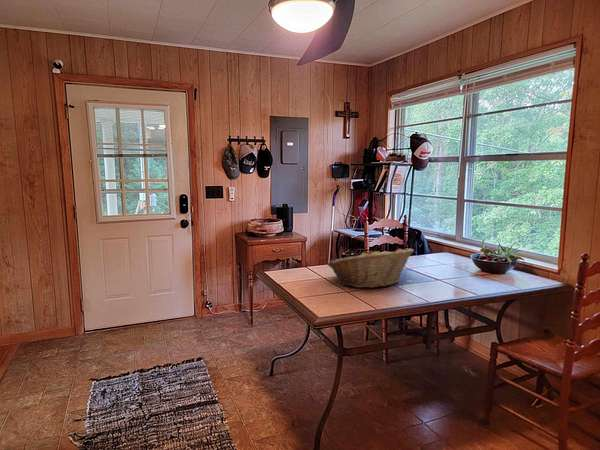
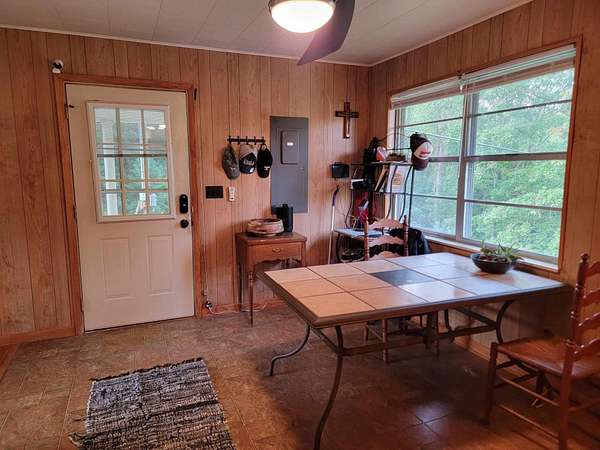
- fruit basket [326,247,415,289]
